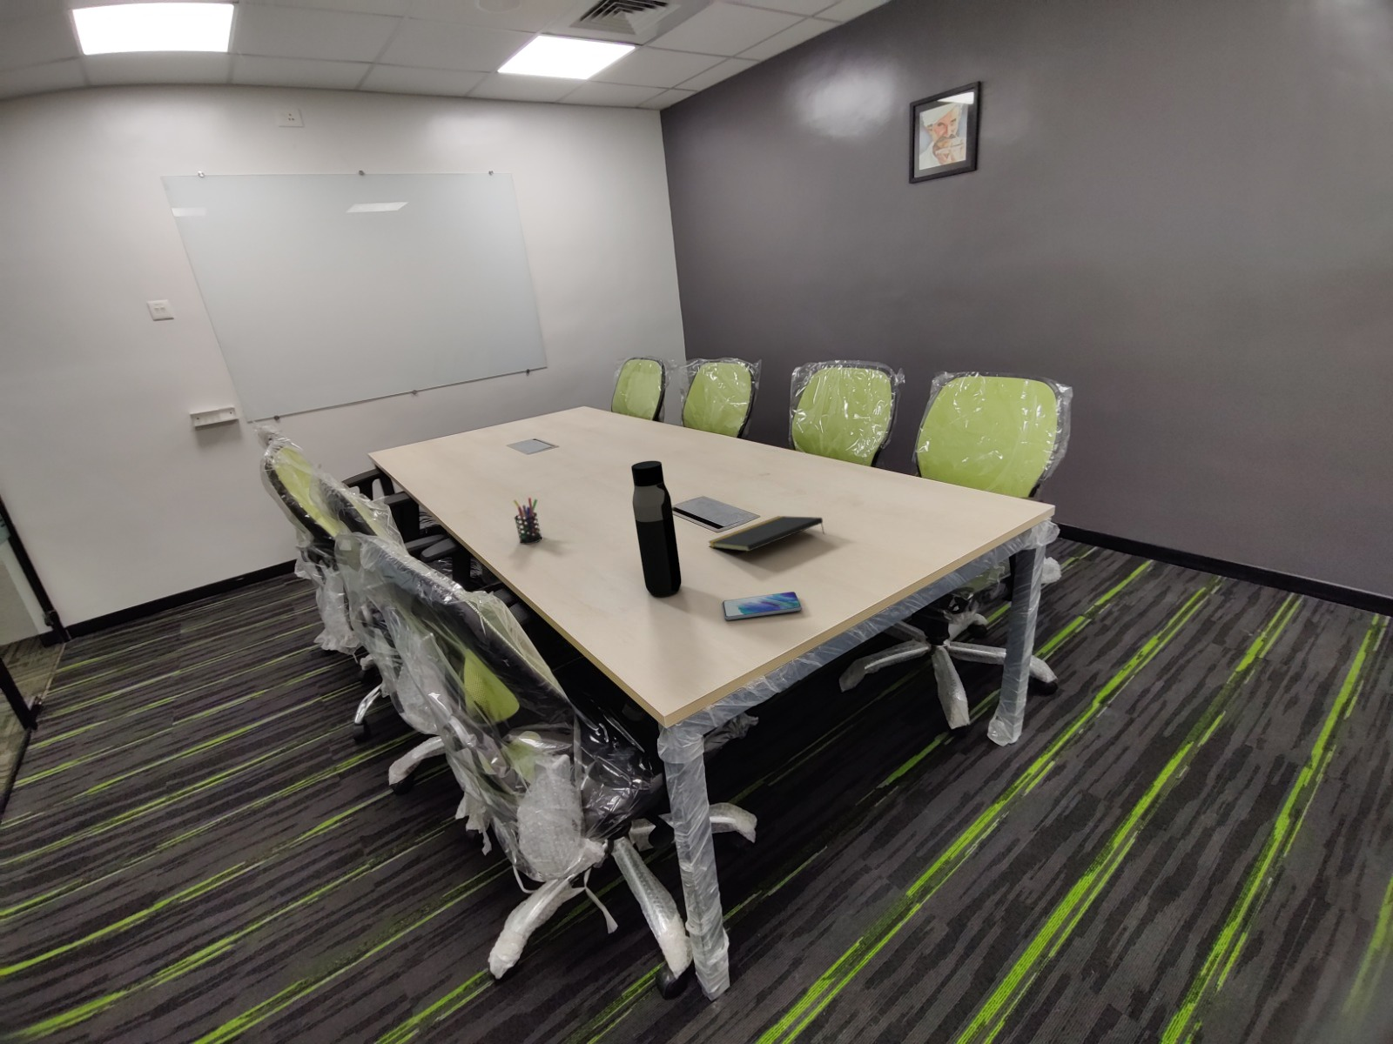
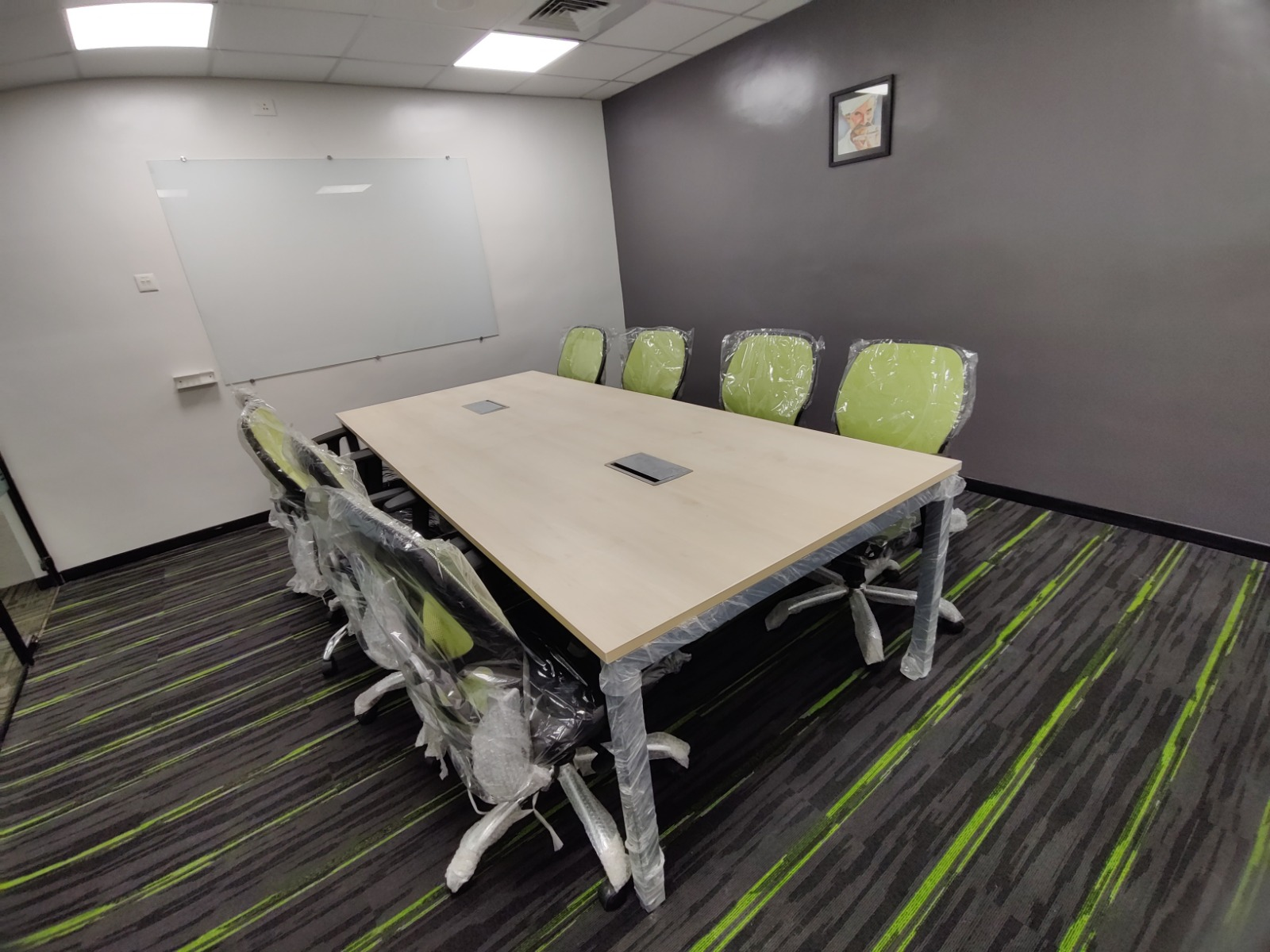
- pen holder [513,497,543,545]
- smartphone [722,591,803,621]
- water bottle [631,461,682,598]
- notepad [707,515,825,553]
